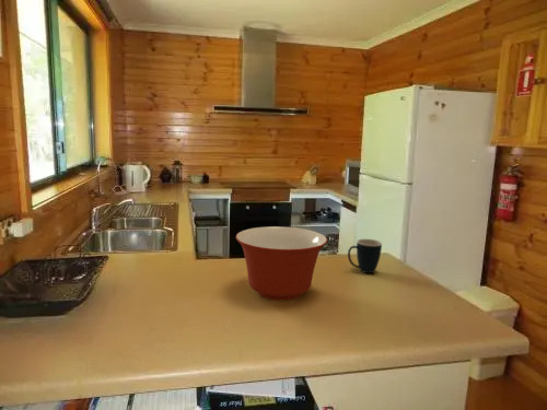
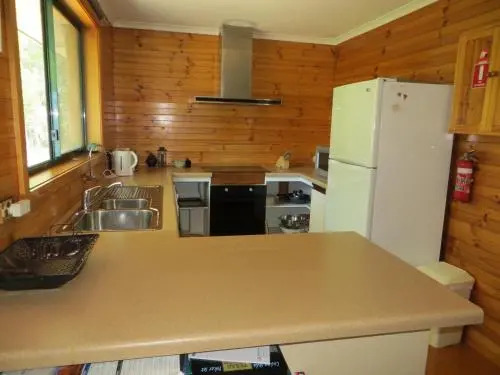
- mixing bowl [235,225,328,302]
- mug [347,238,383,274]
